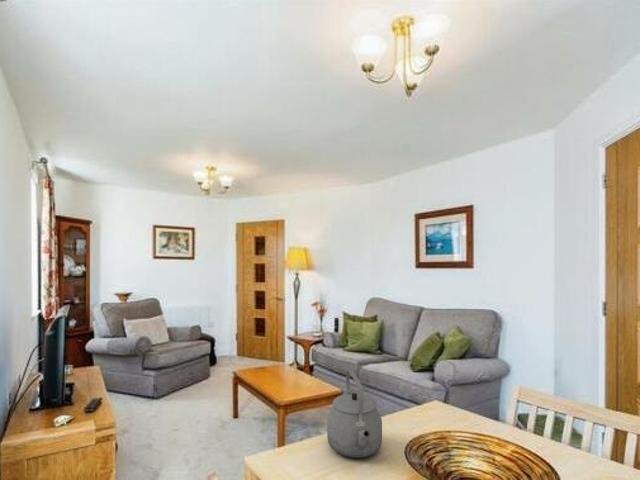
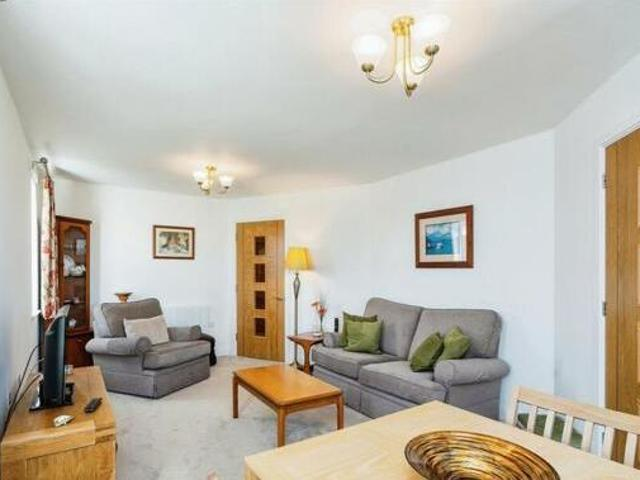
- tea kettle [326,370,383,459]
